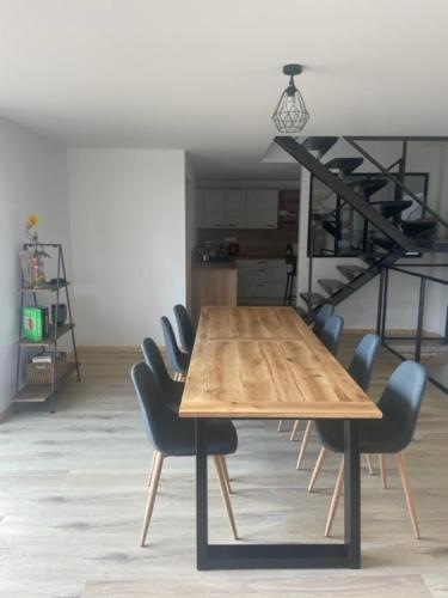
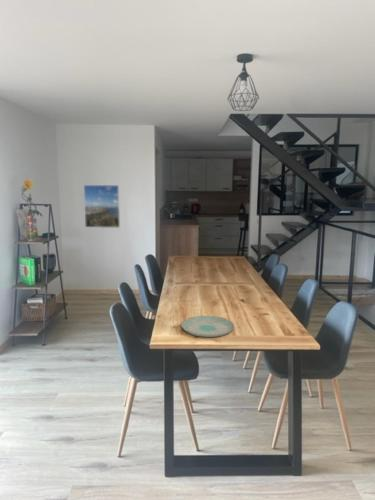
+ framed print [83,184,121,229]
+ plate [180,315,235,338]
